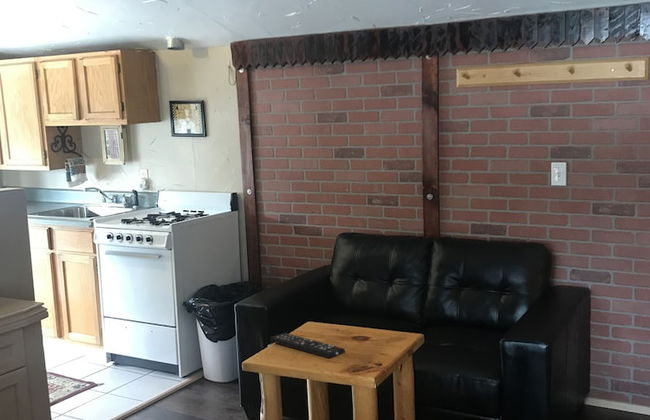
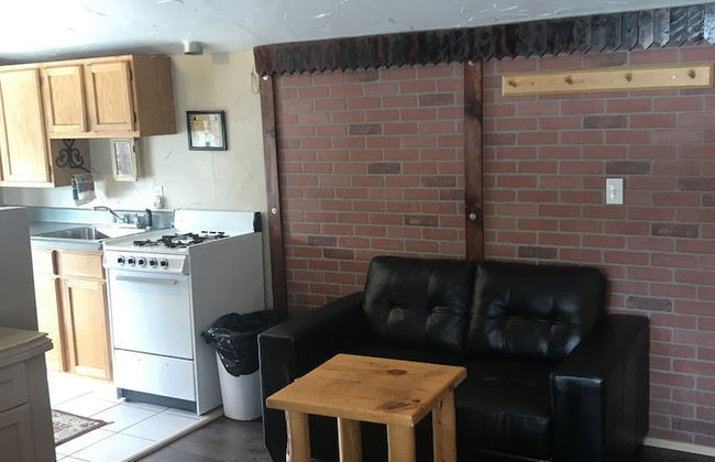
- remote control [269,332,346,359]
